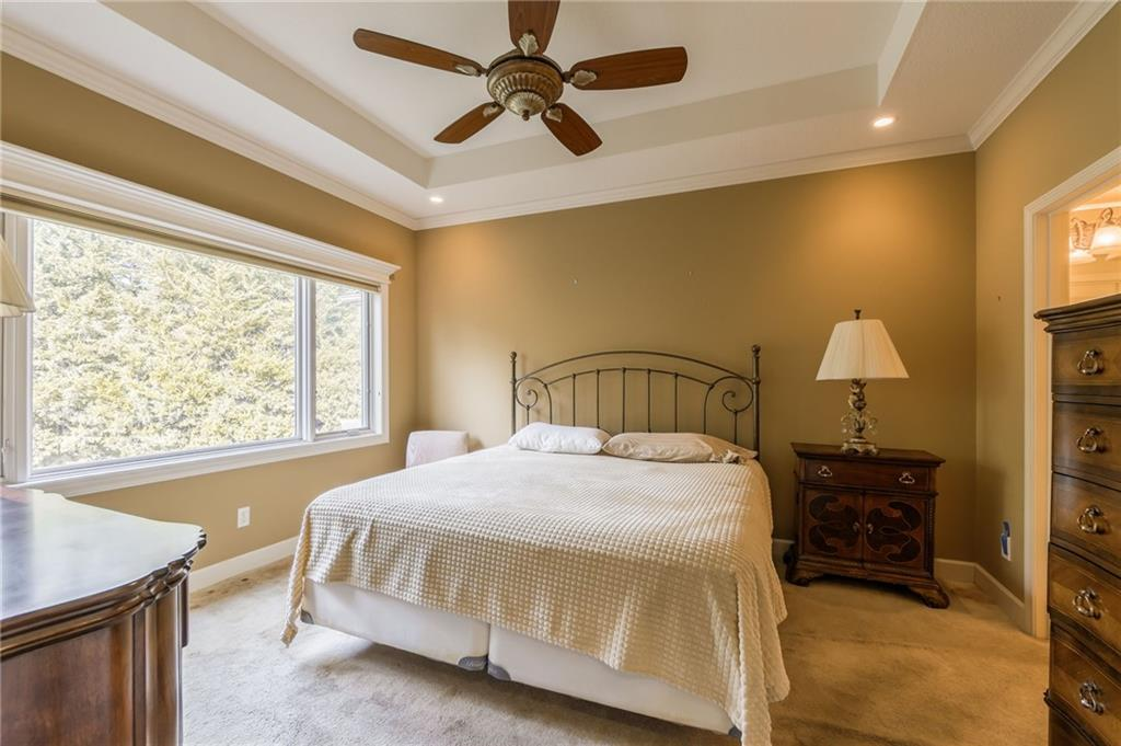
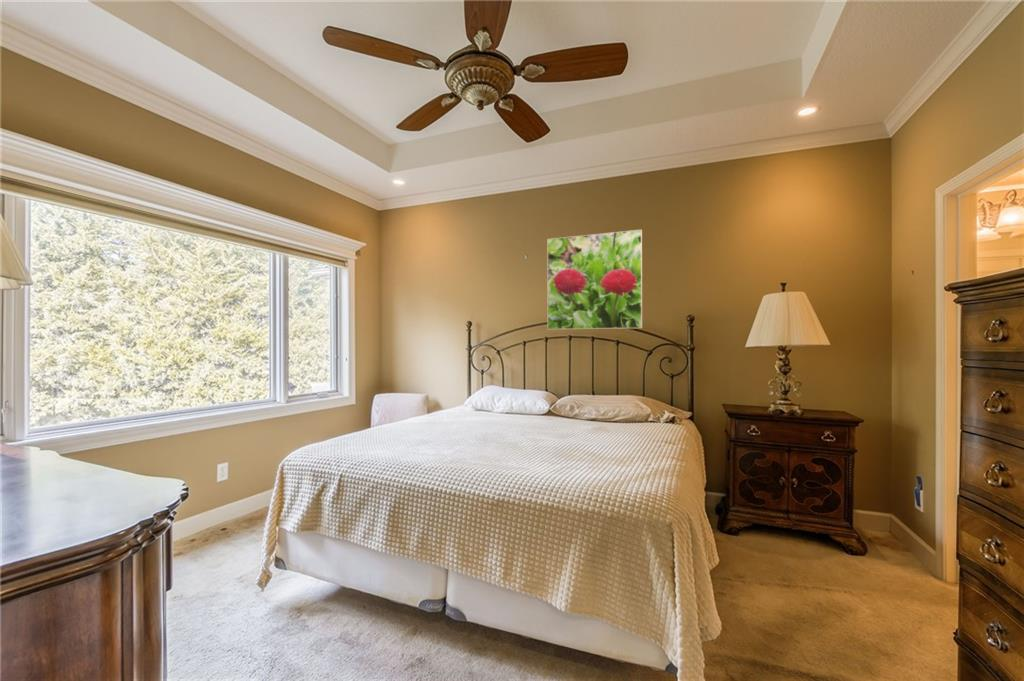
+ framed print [546,229,643,330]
